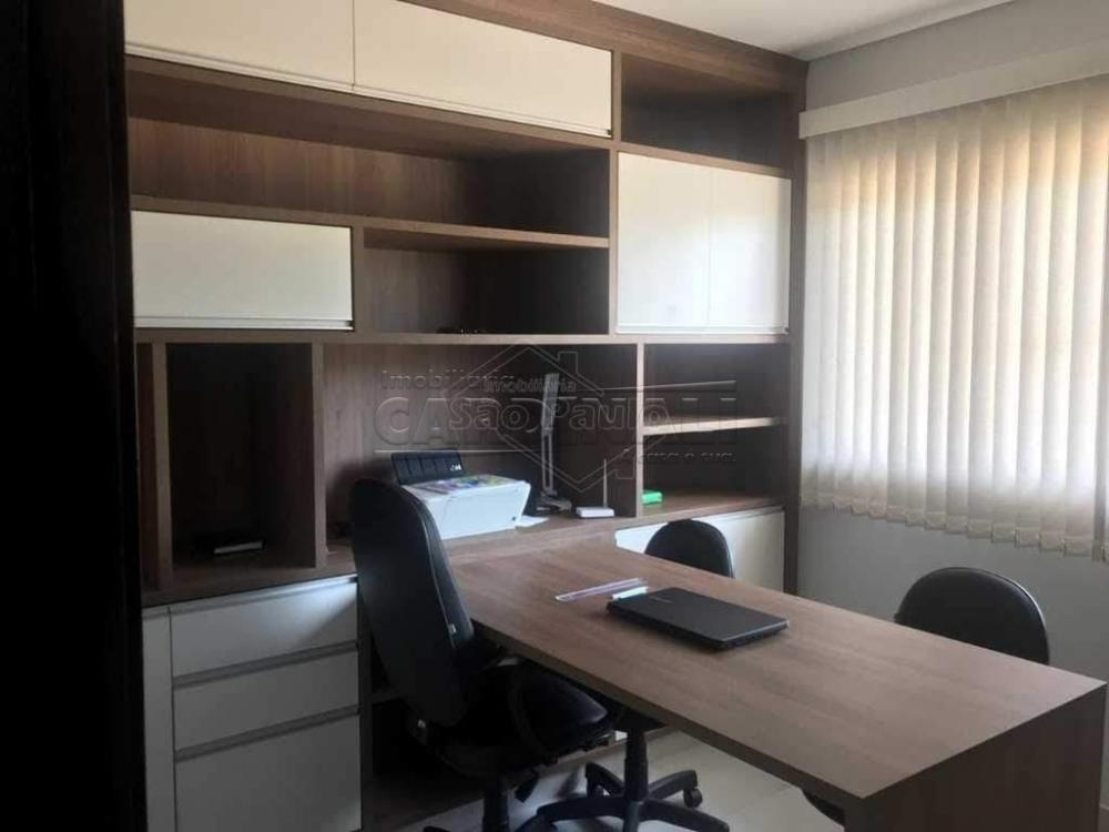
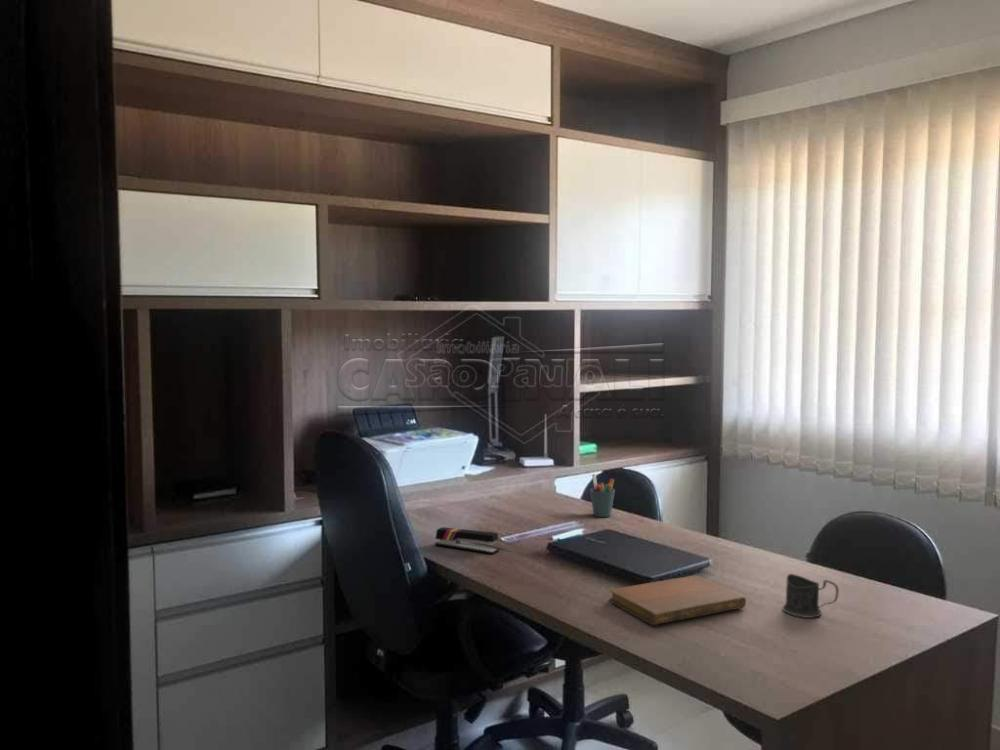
+ notebook [608,574,747,626]
+ pen holder [589,473,616,518]
+ mug [782,573,840,619]
+ stapler [434,526,500,555]
